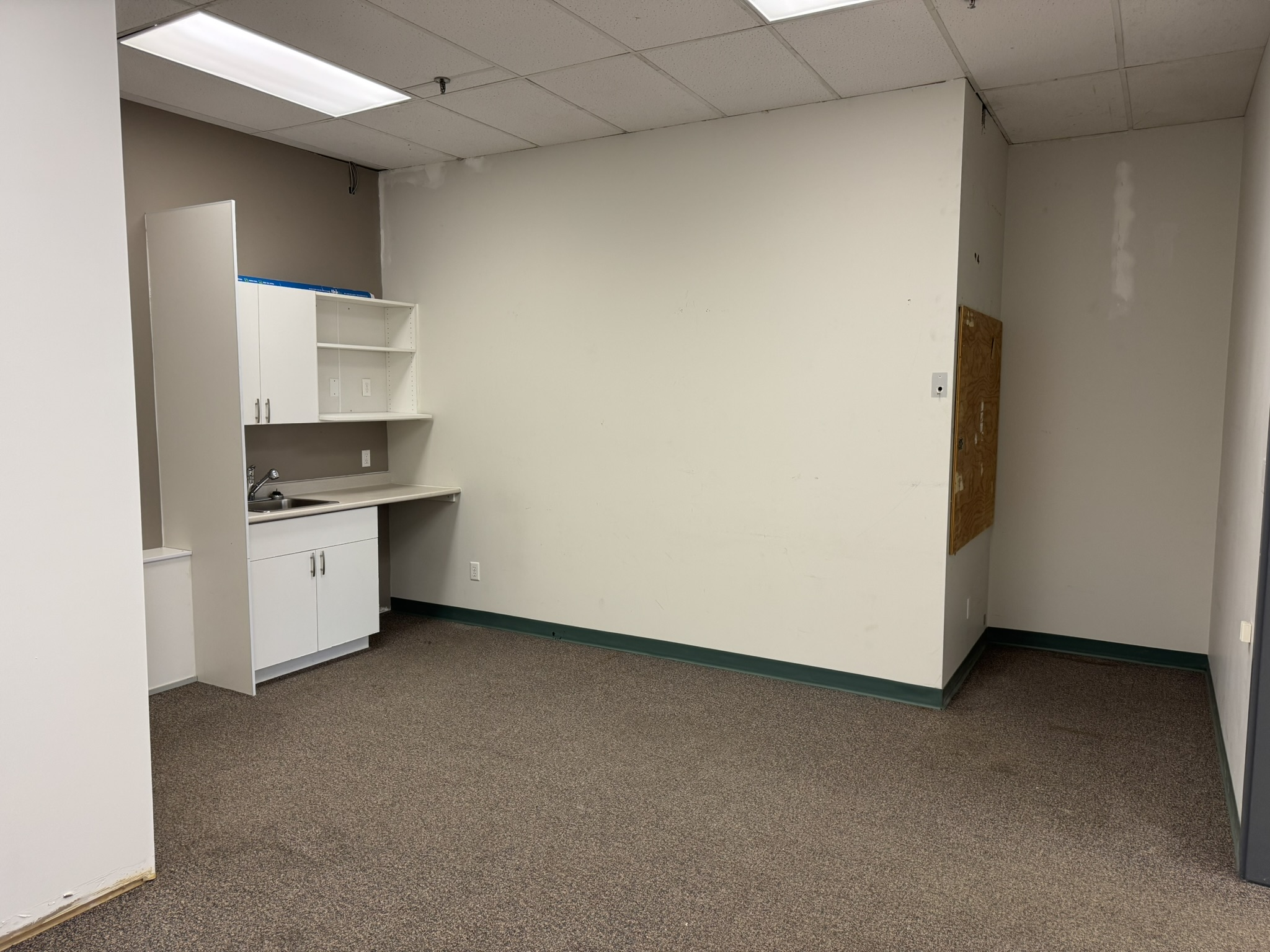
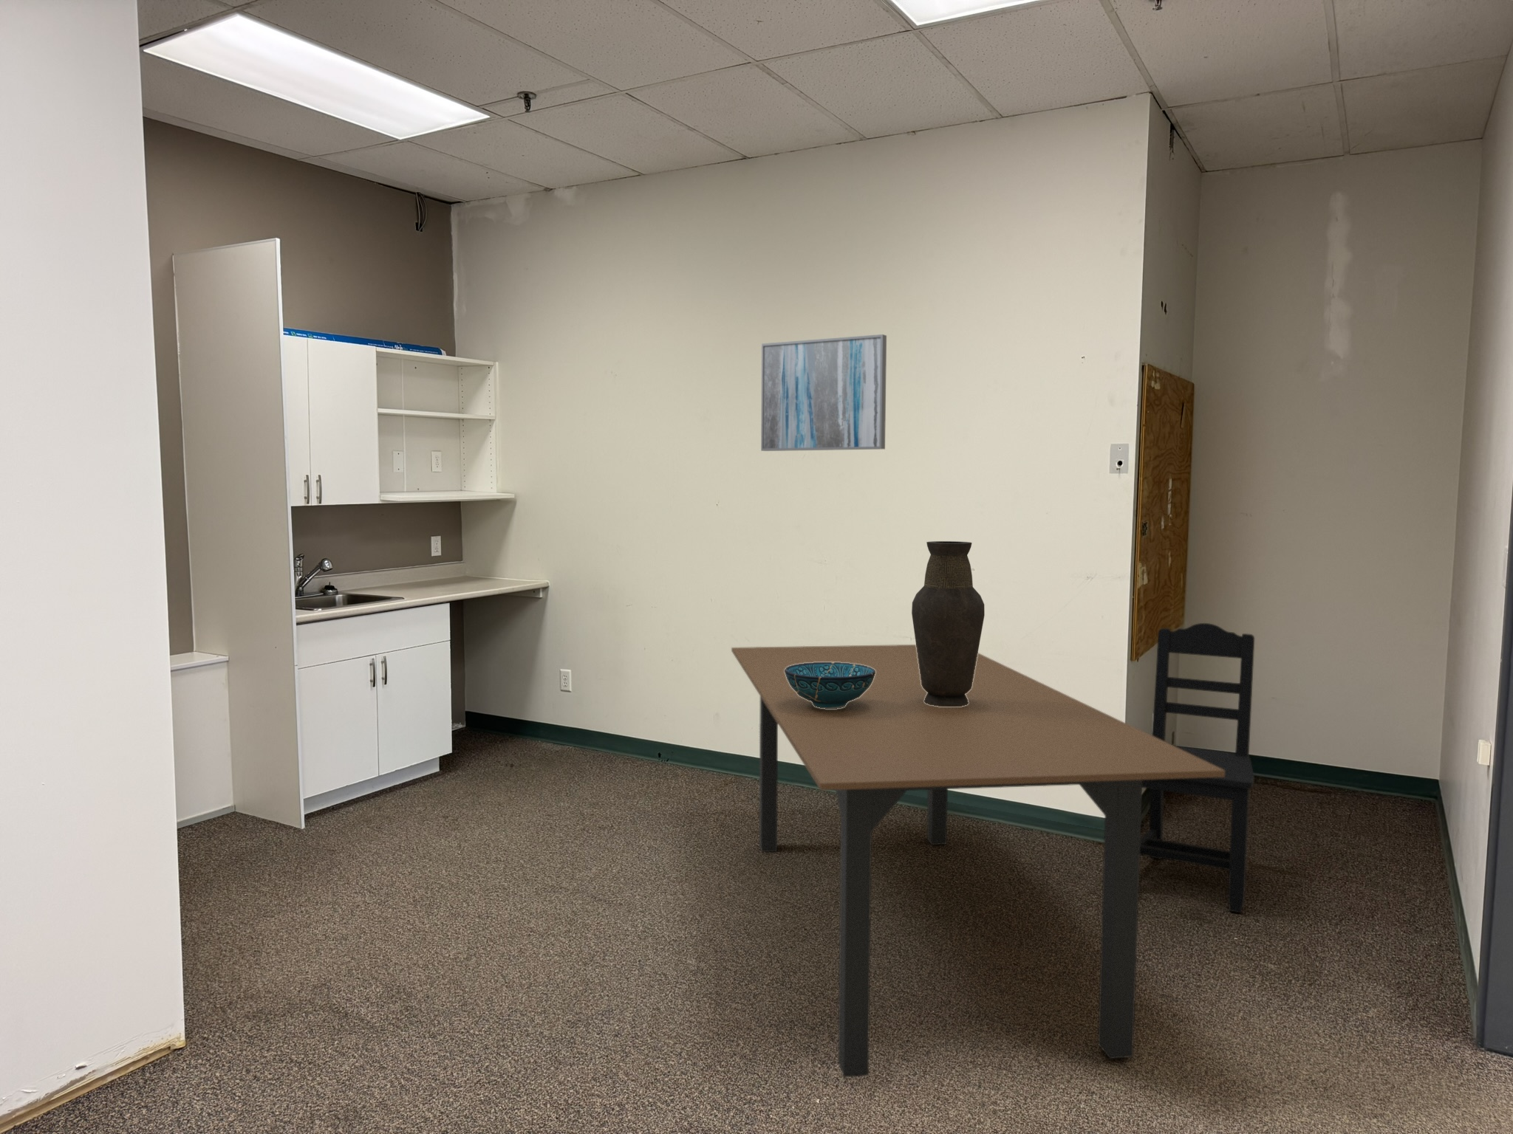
+ wall art [760,334,888,451]
+ chair [1140,622,1256,914]
+ decorative bowl [785,662,876,709]
+ dining table [730,643,1225,1078]
+ vase [911,541,985,706]
